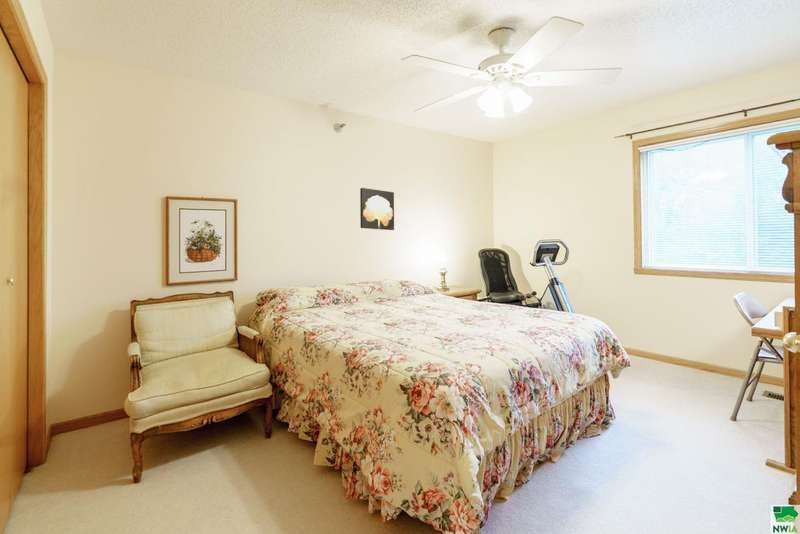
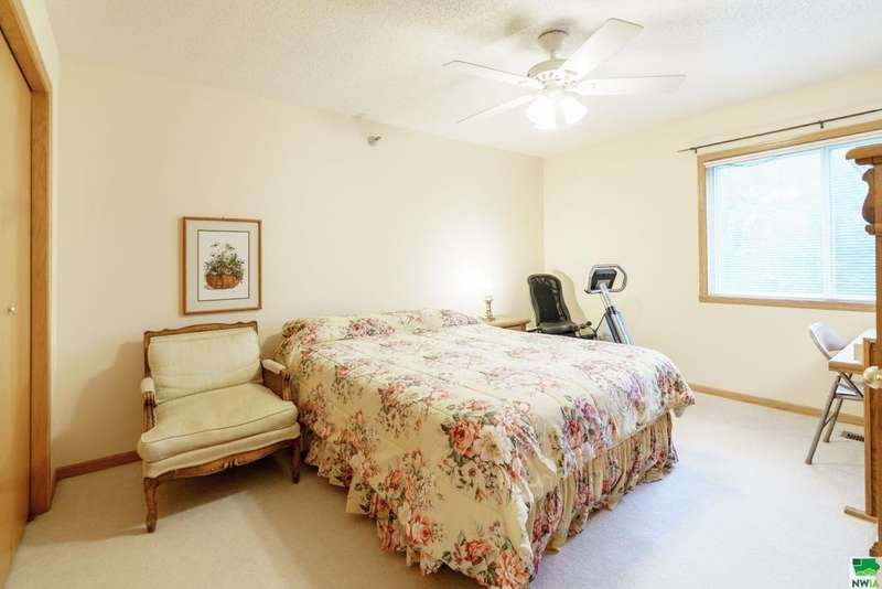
- wall art [359,187,395,231]
